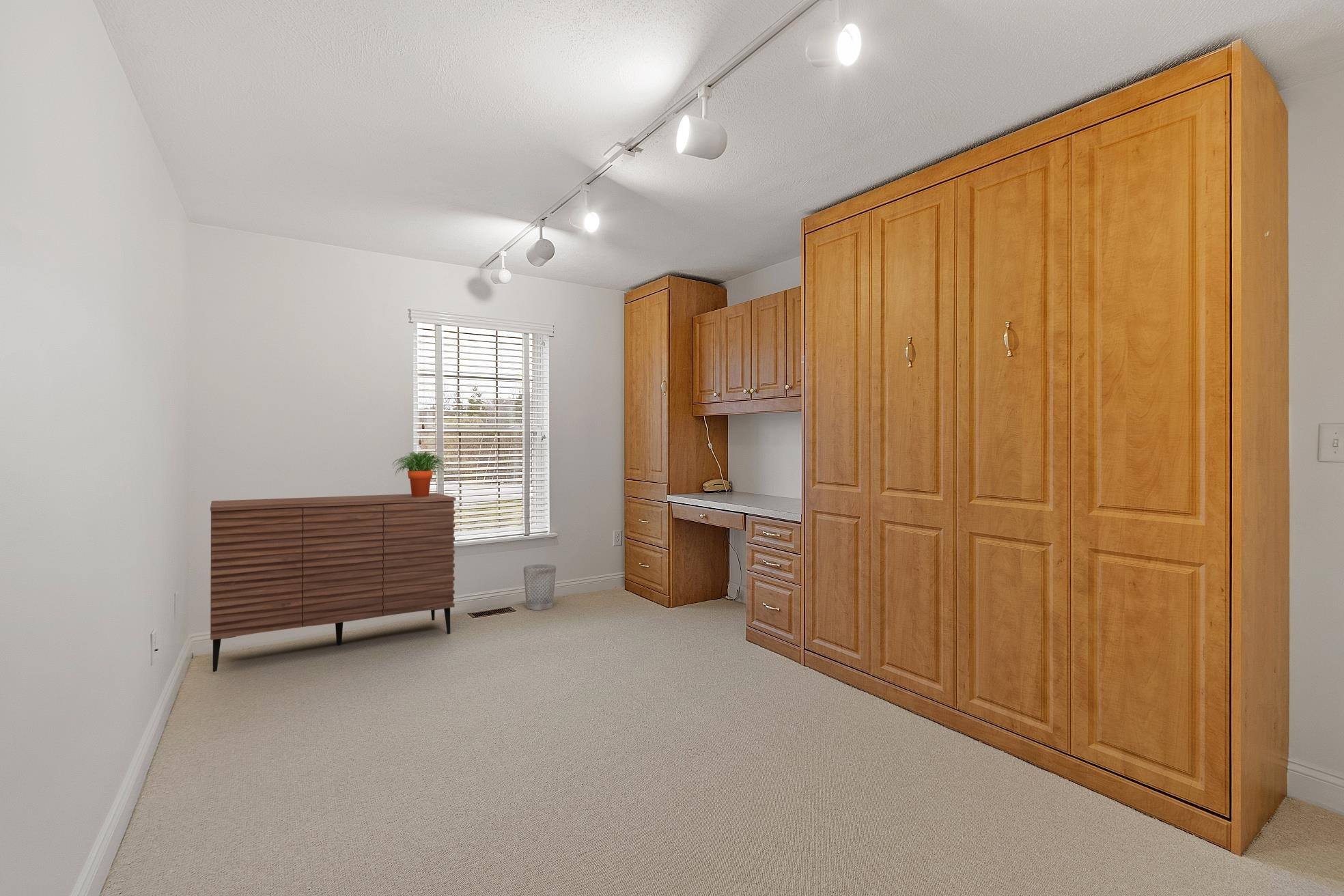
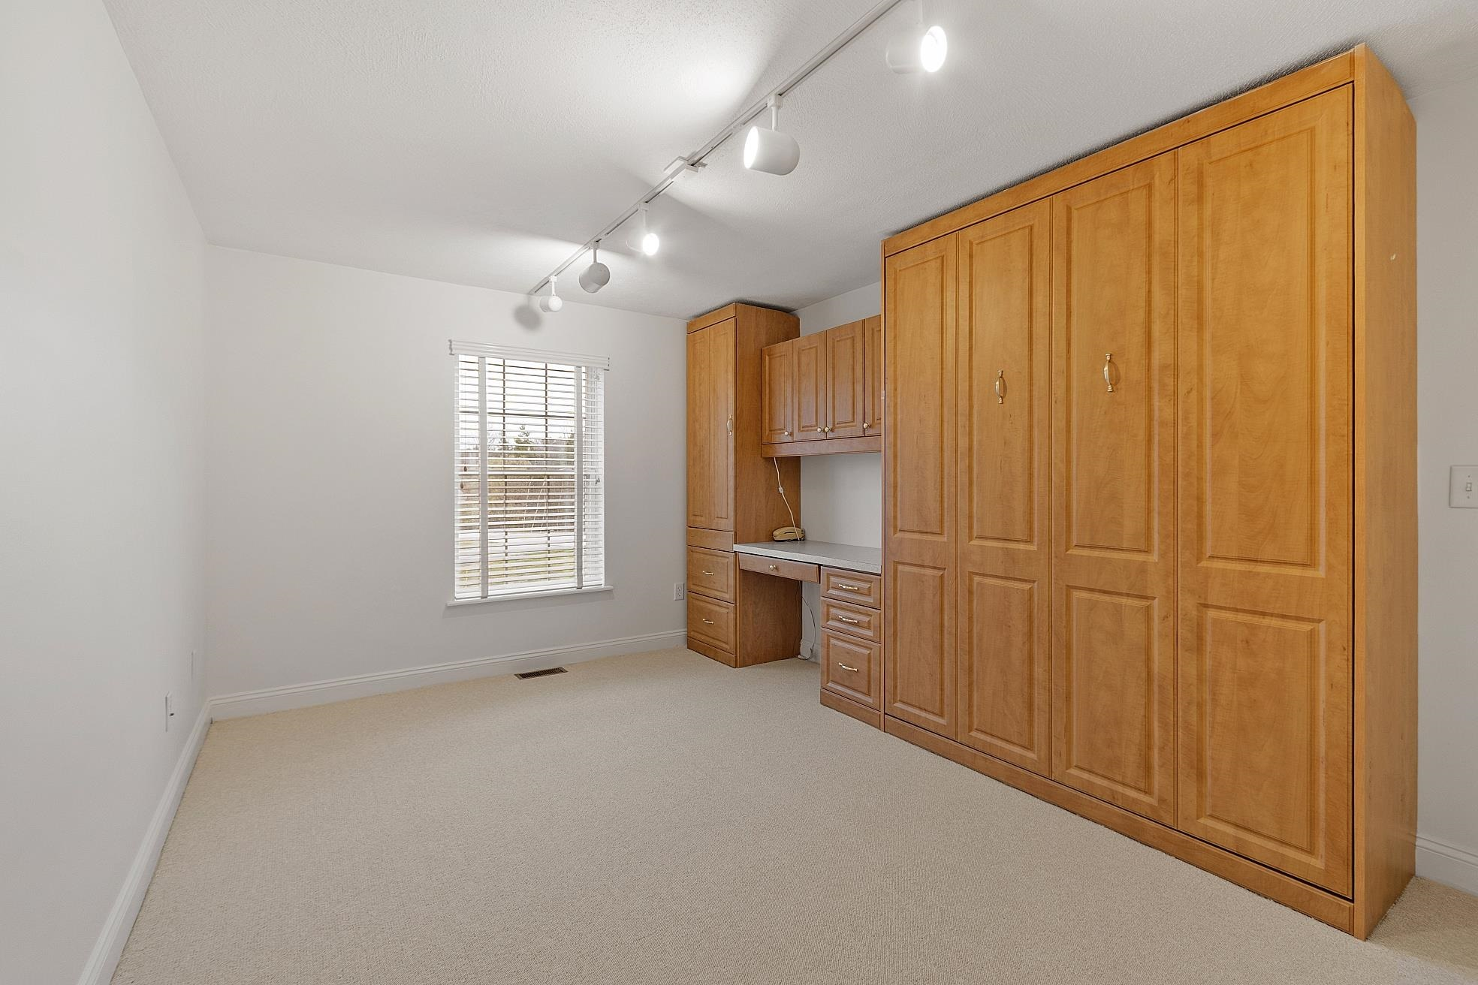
- sideboard [210,492,456,673]
- wastebasket [523,563,557,611]
- potted plant [391,450,447,497]
